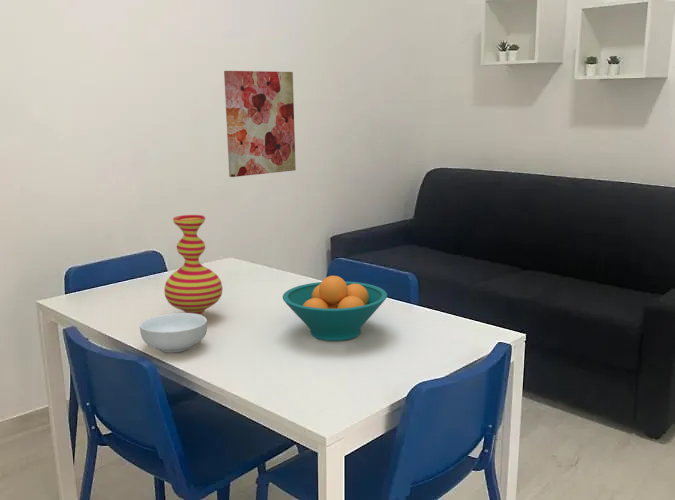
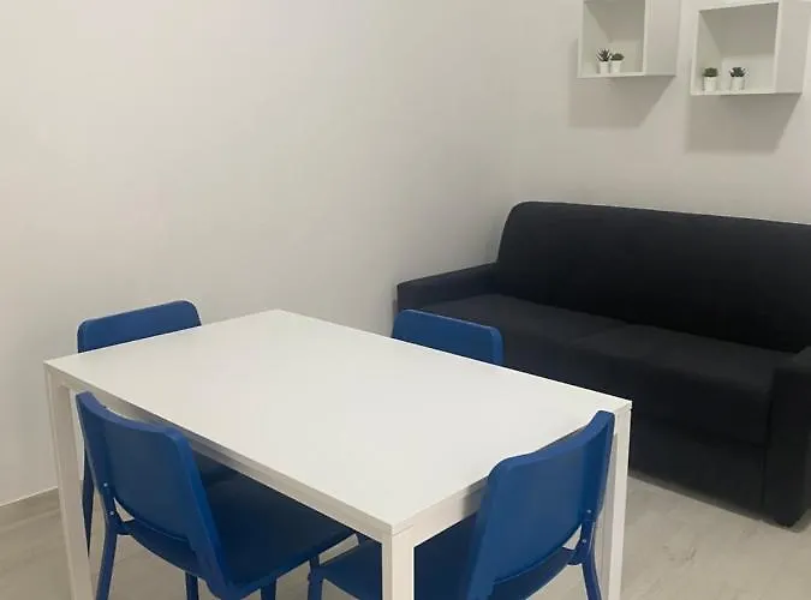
- fruit bowl [282,275,388,342]
- wall art [223,70,297,178]
- cereal bowl [139,312,208,354]
- vase [164,214,223,316]
